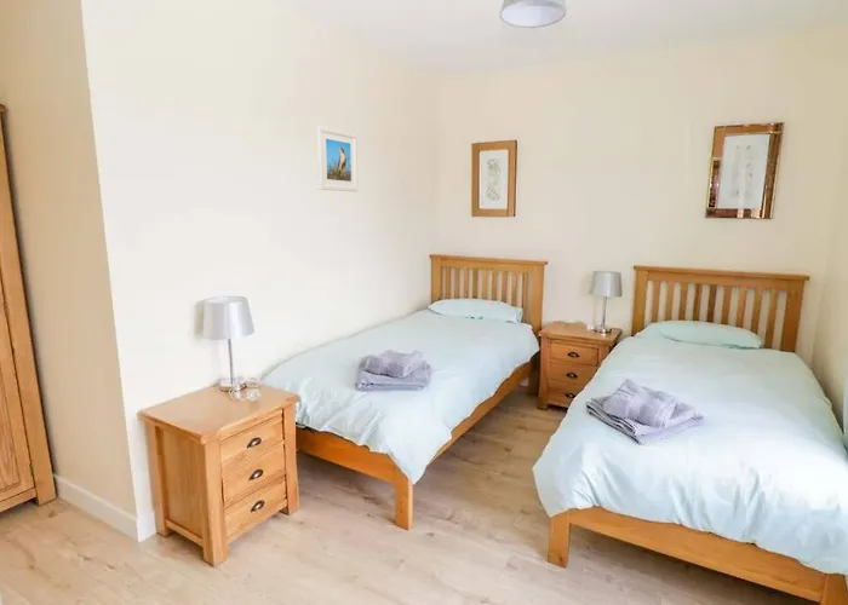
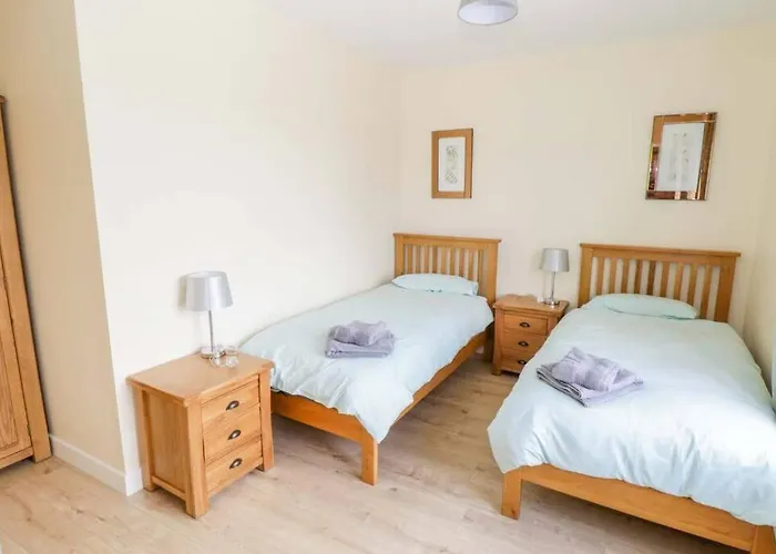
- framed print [315,125,359,192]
